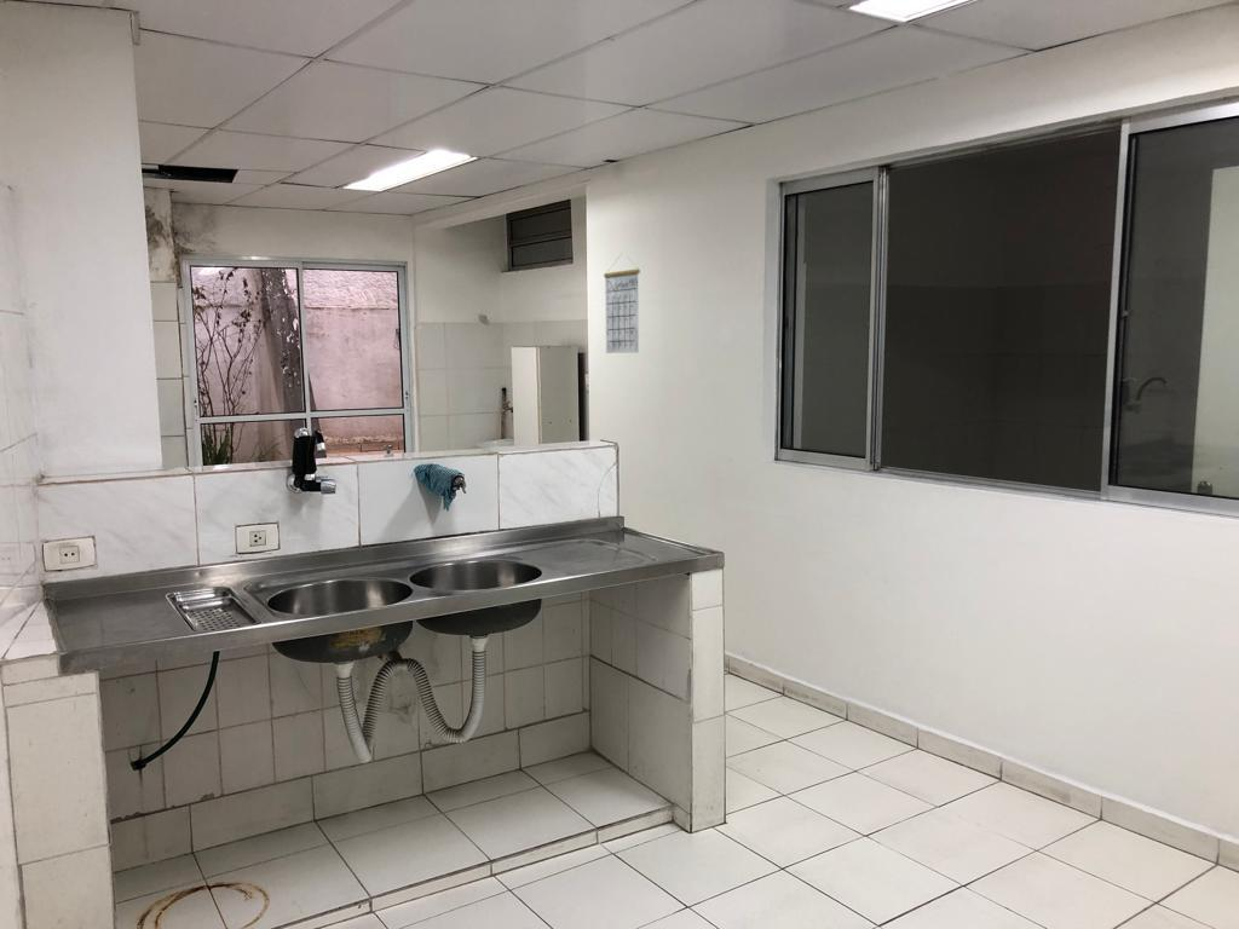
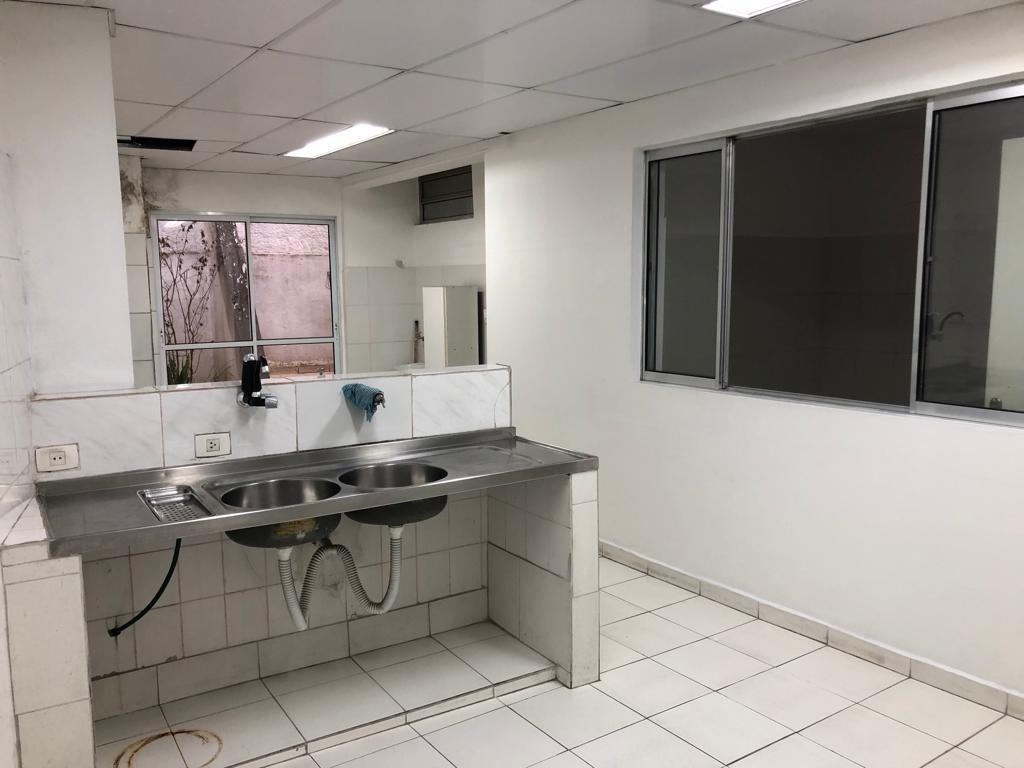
- calendar [603,254,641,354]
